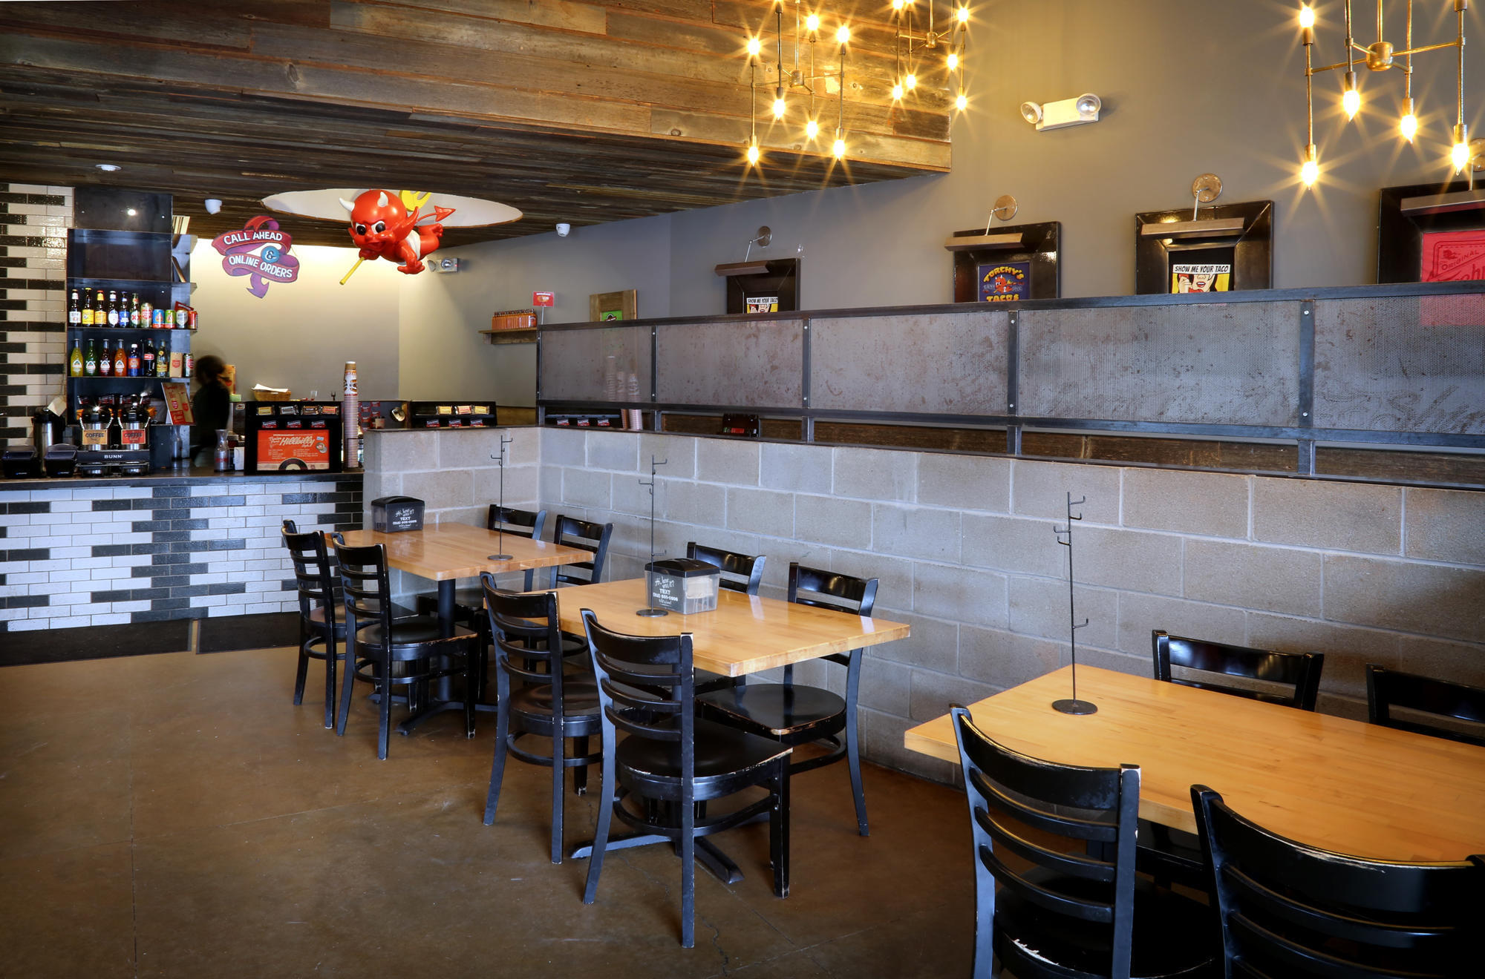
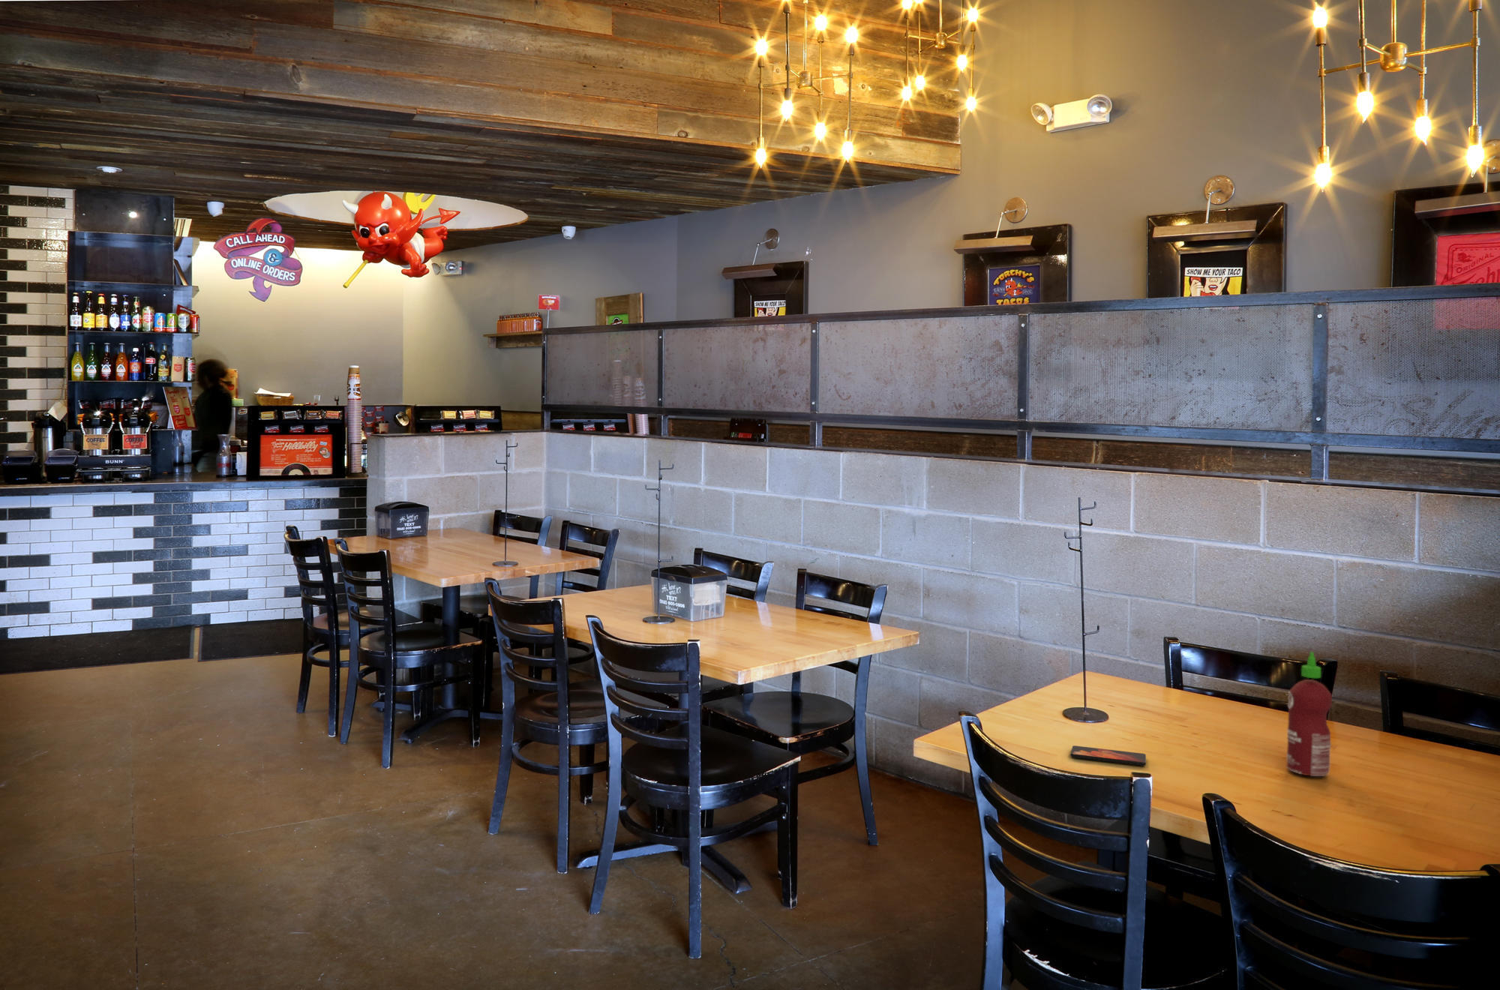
+ hot sauce [1286,651,1333,777]
+ smartphone [1069,745,1147,767]
